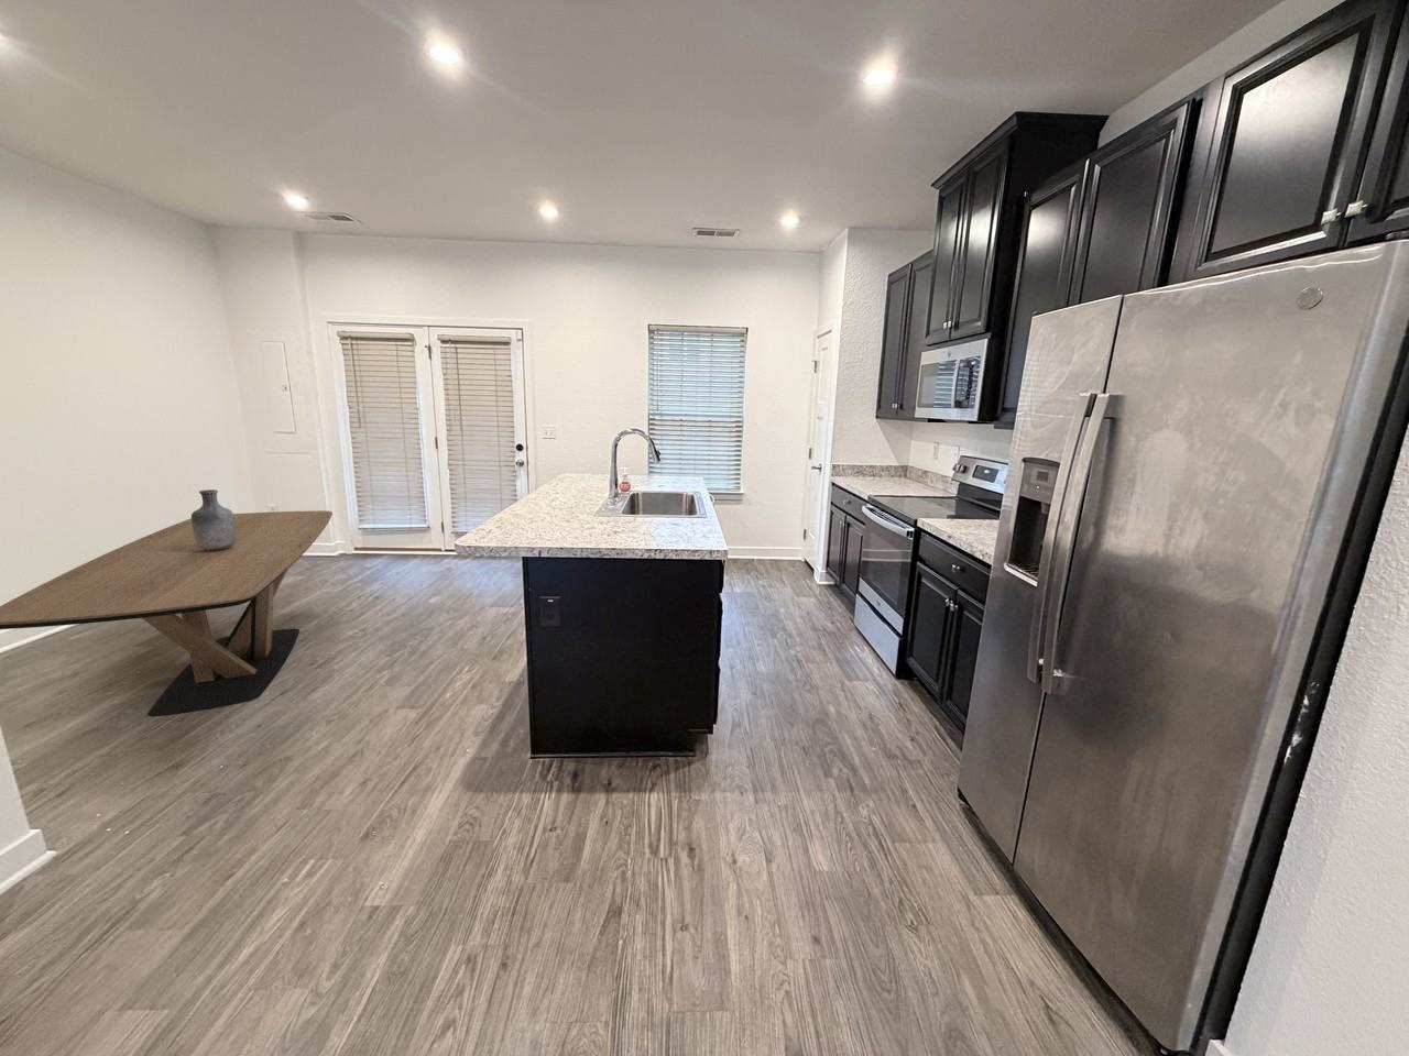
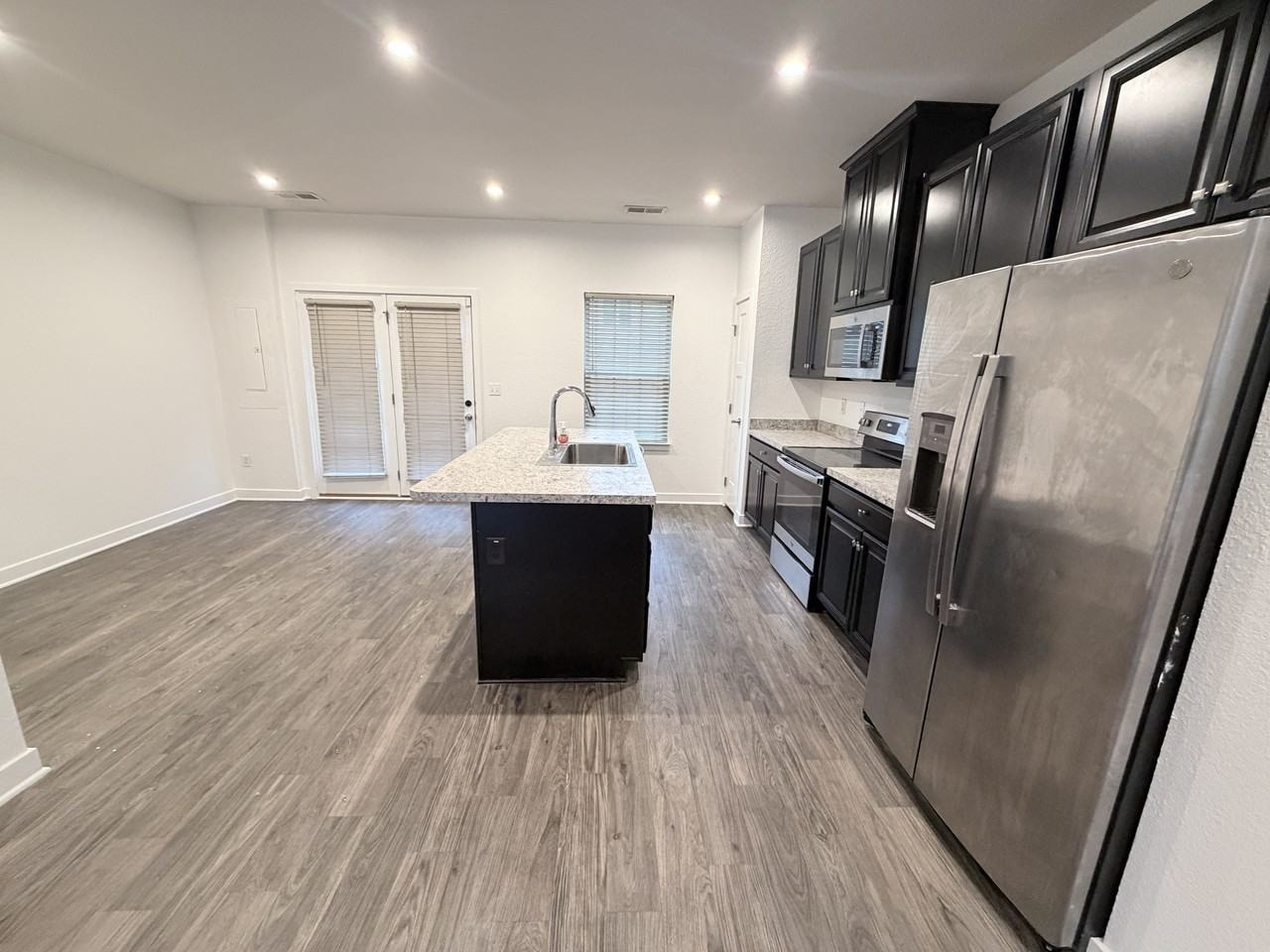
- dining table [0,509,334,718]
- vase [191,488,236,550]
